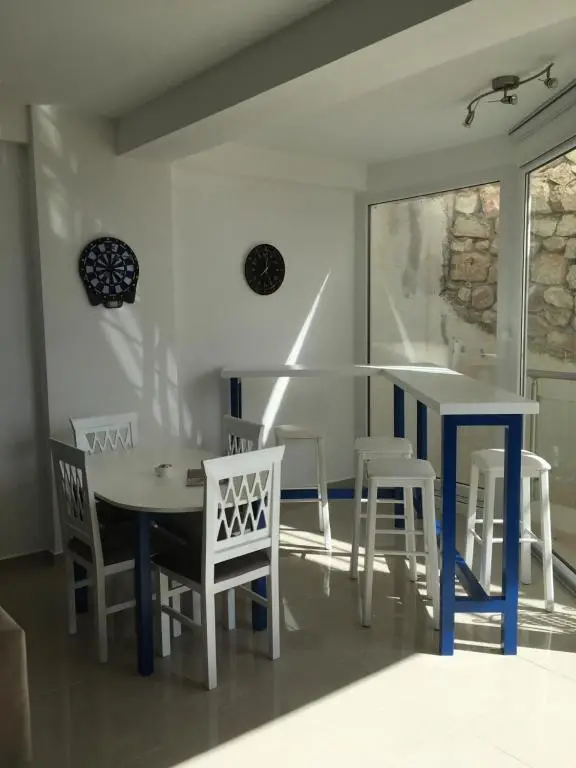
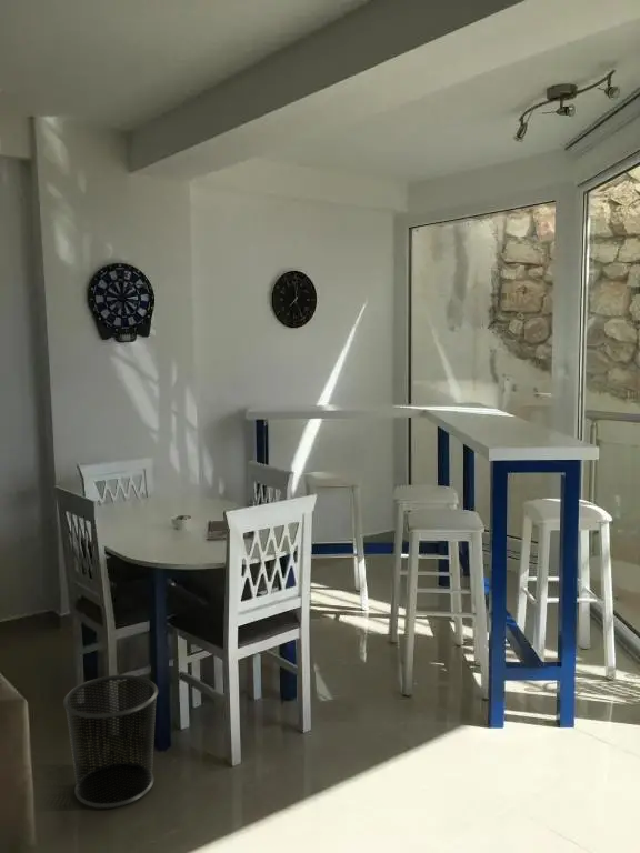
+ trash can [62,674,159,809]
